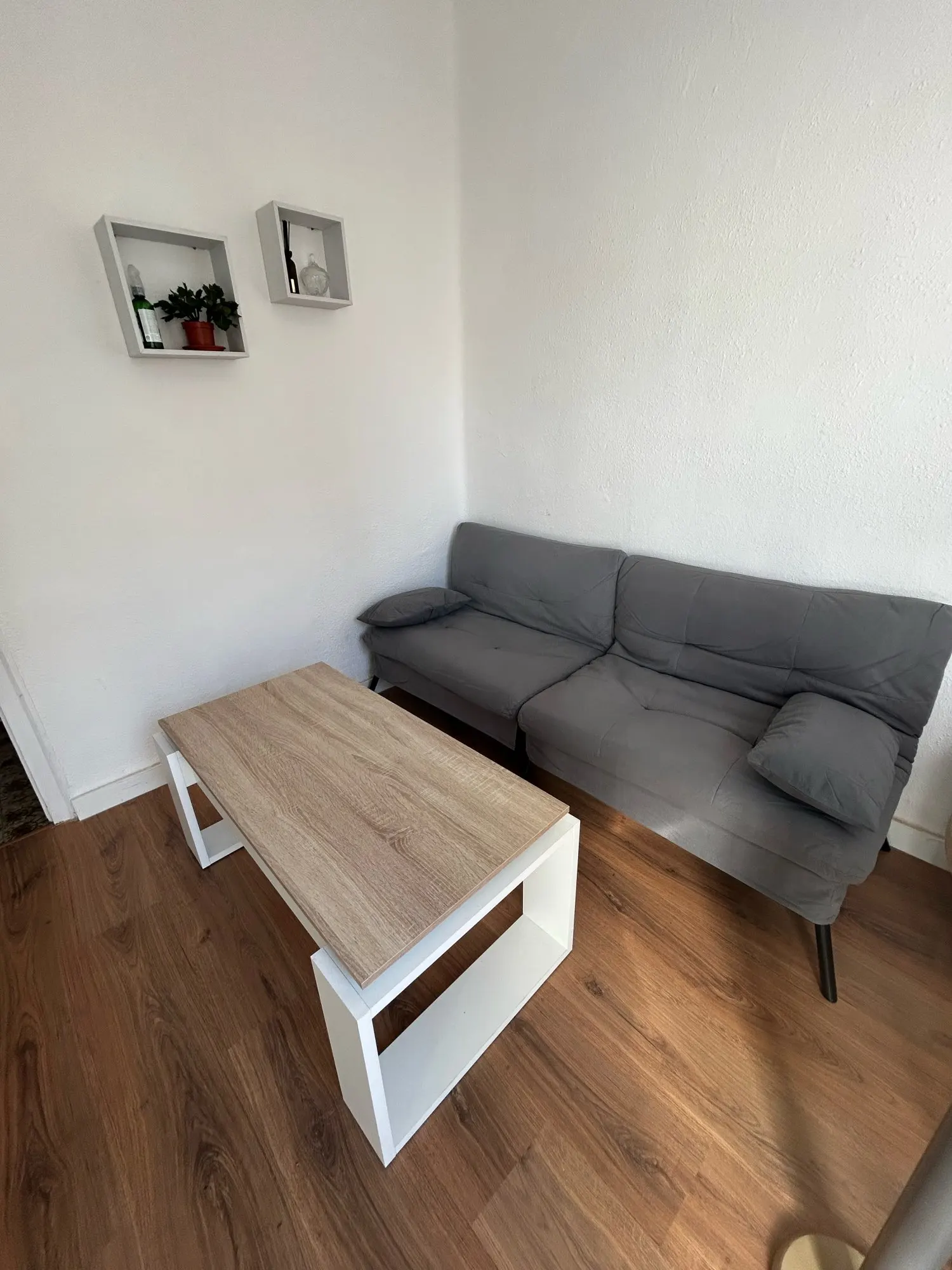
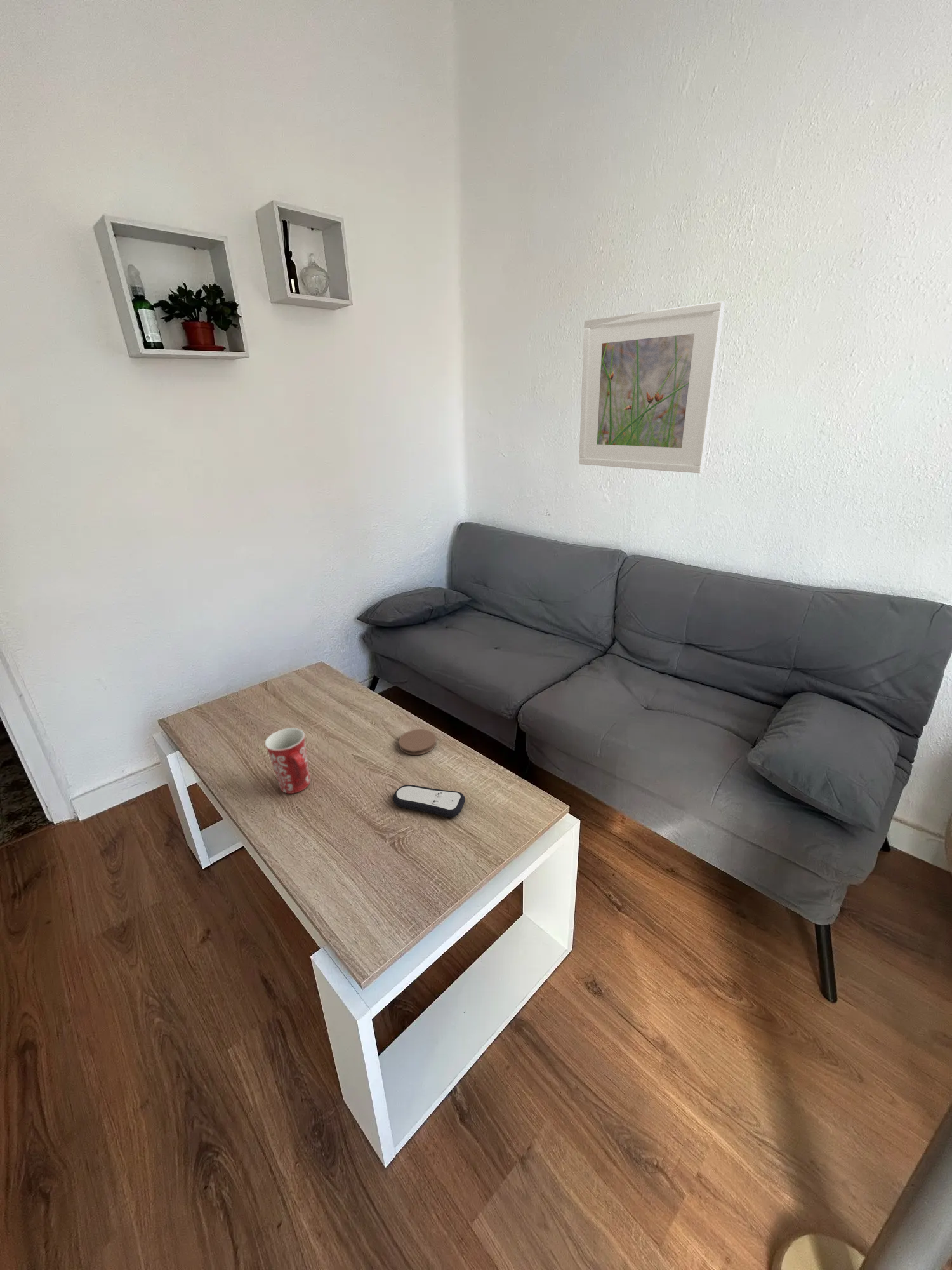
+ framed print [578,300,725,474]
+ remote control [392,784,466,818]
+ coaster [398,728,437,756]
+ mug [264,727,311,794]
